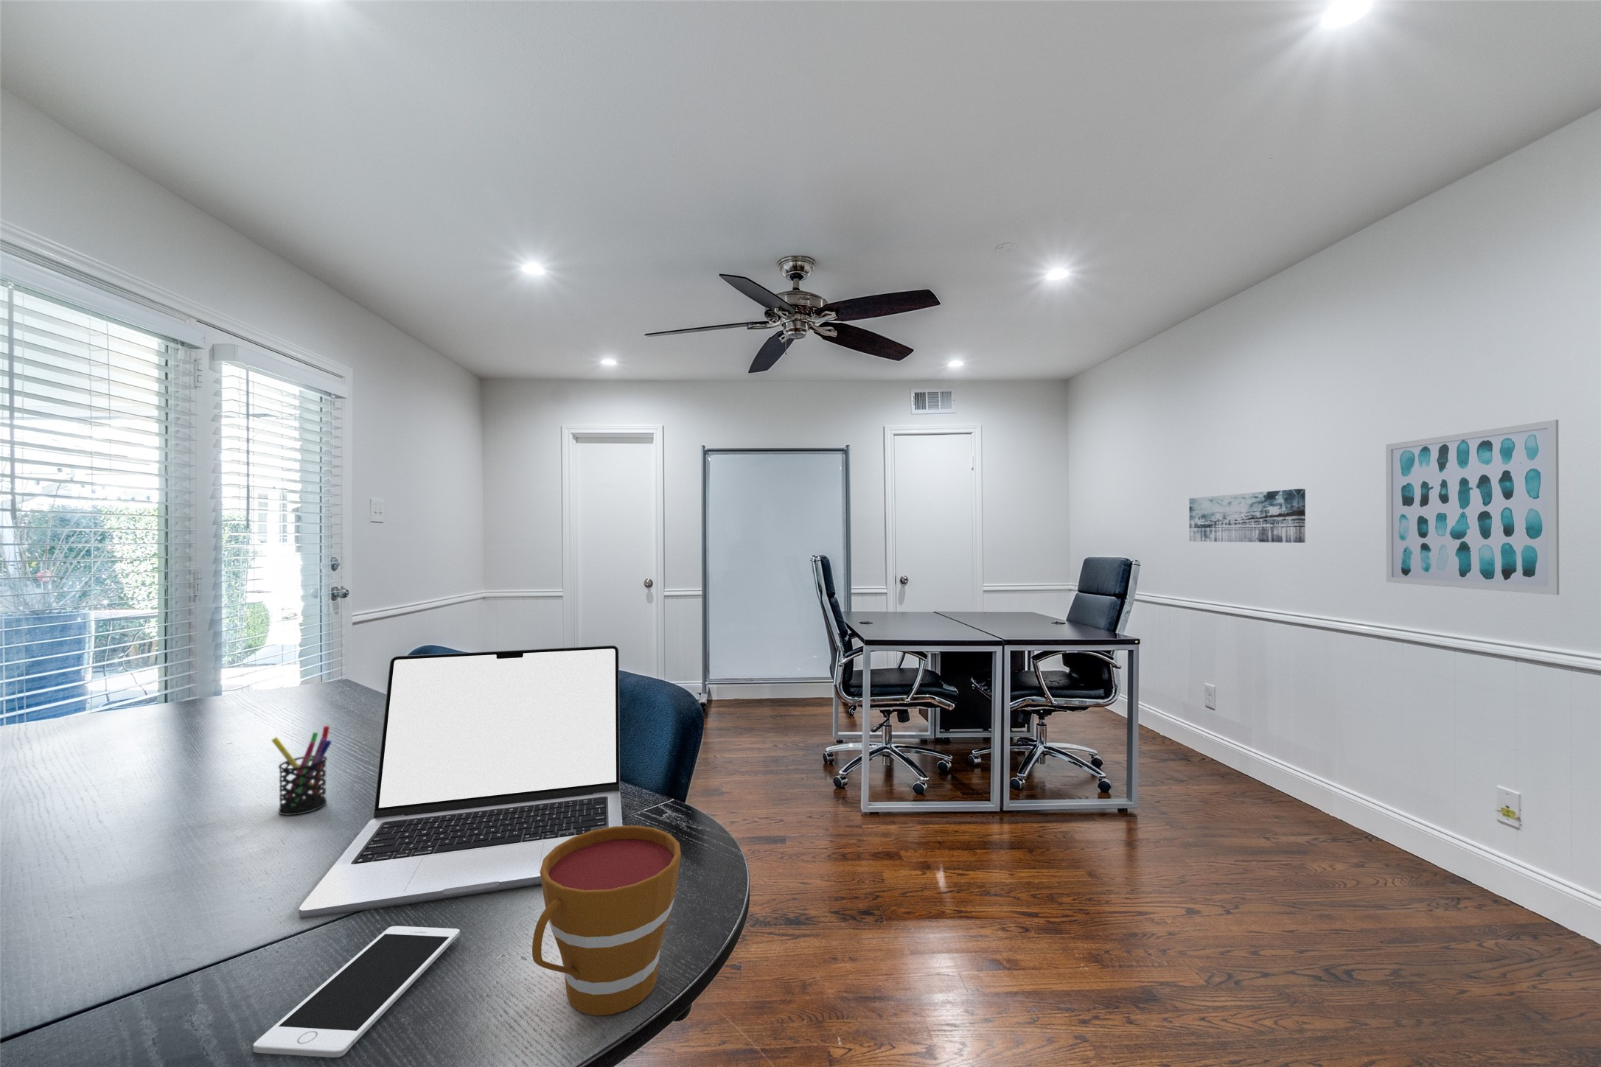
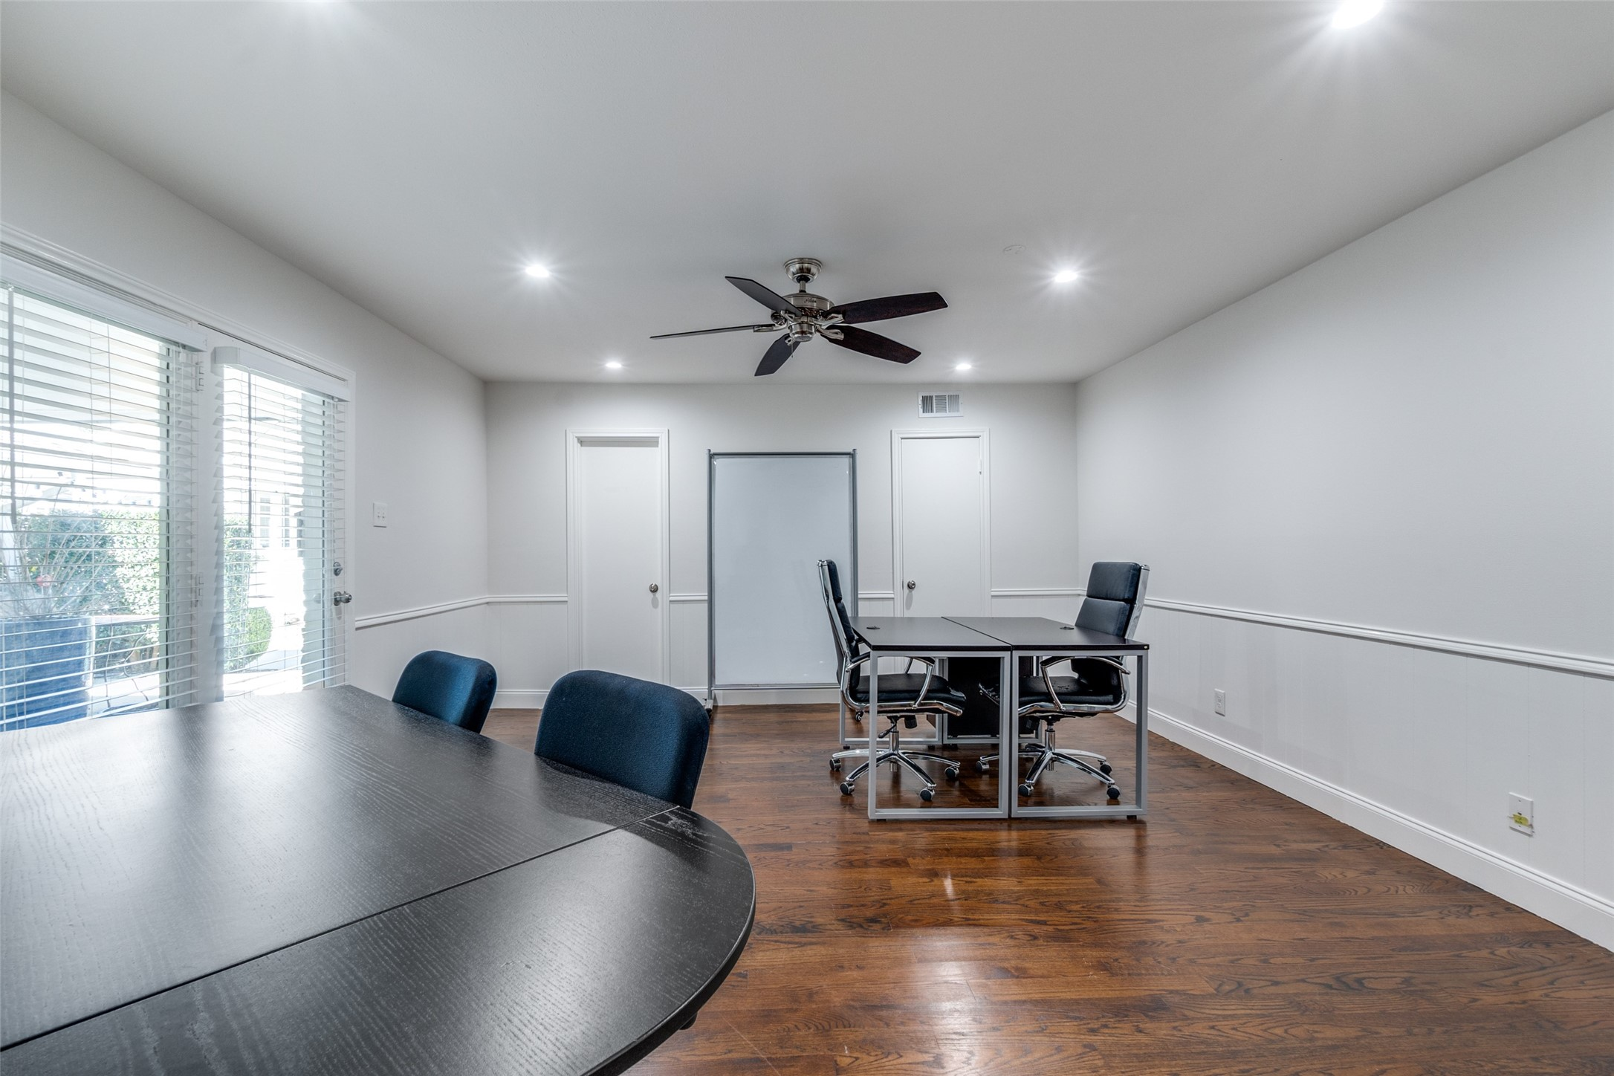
- wall art [1385,419,1559,595]
- pen holder [270,725,332,816]
- laptop [299,644,623,919]
- cup [531,824,681,1016]
- cell phone [253,925,461,1059]
- wall art [1188,488,1306,544]
